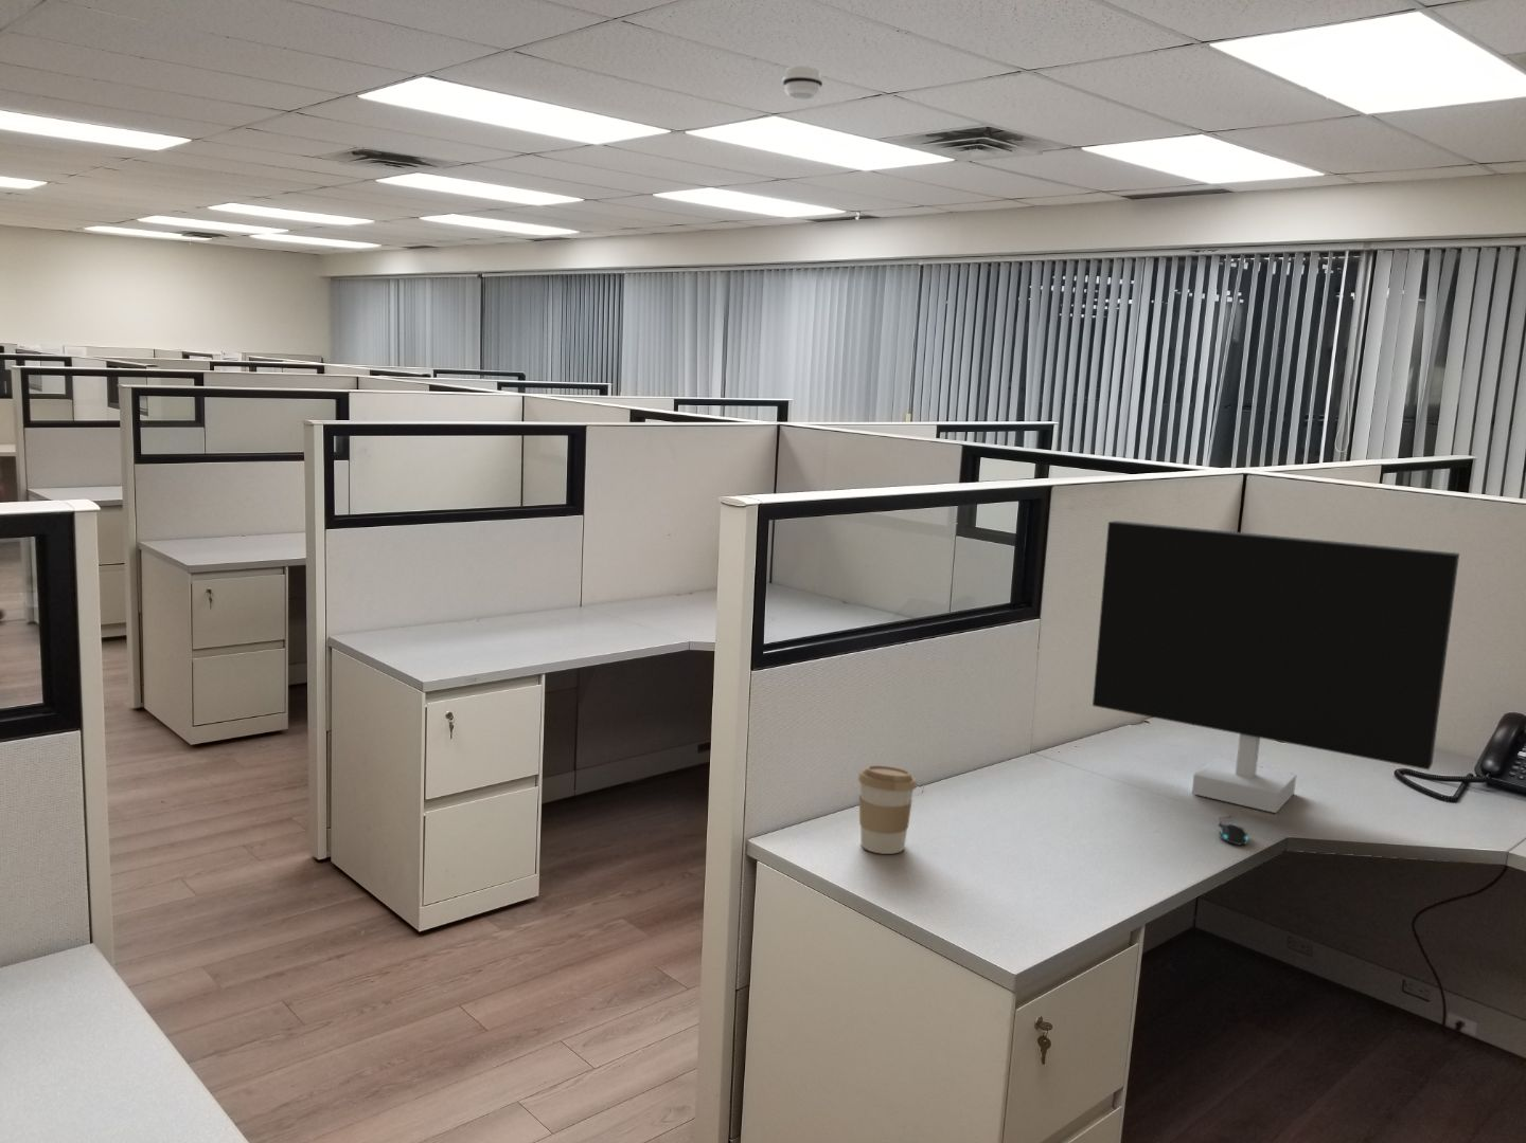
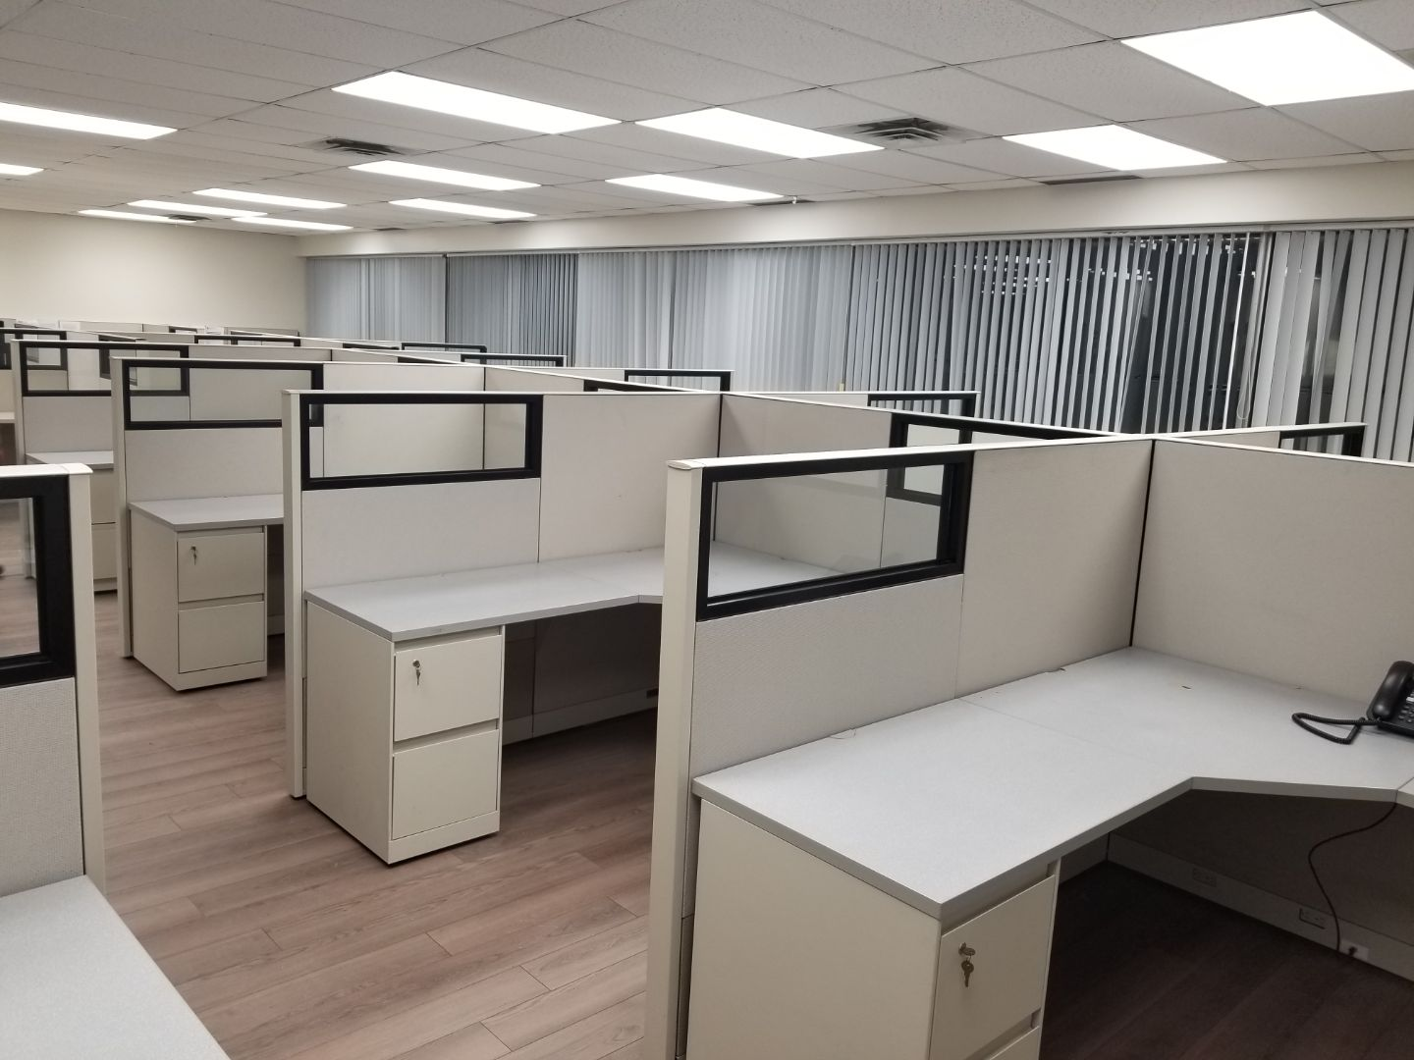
- monitor [1091,520,1460,814]
- mouse [1217,812,1250,846]
- coffee cup [857,764,918,855]
- smoke detector [782,65,824,101]
